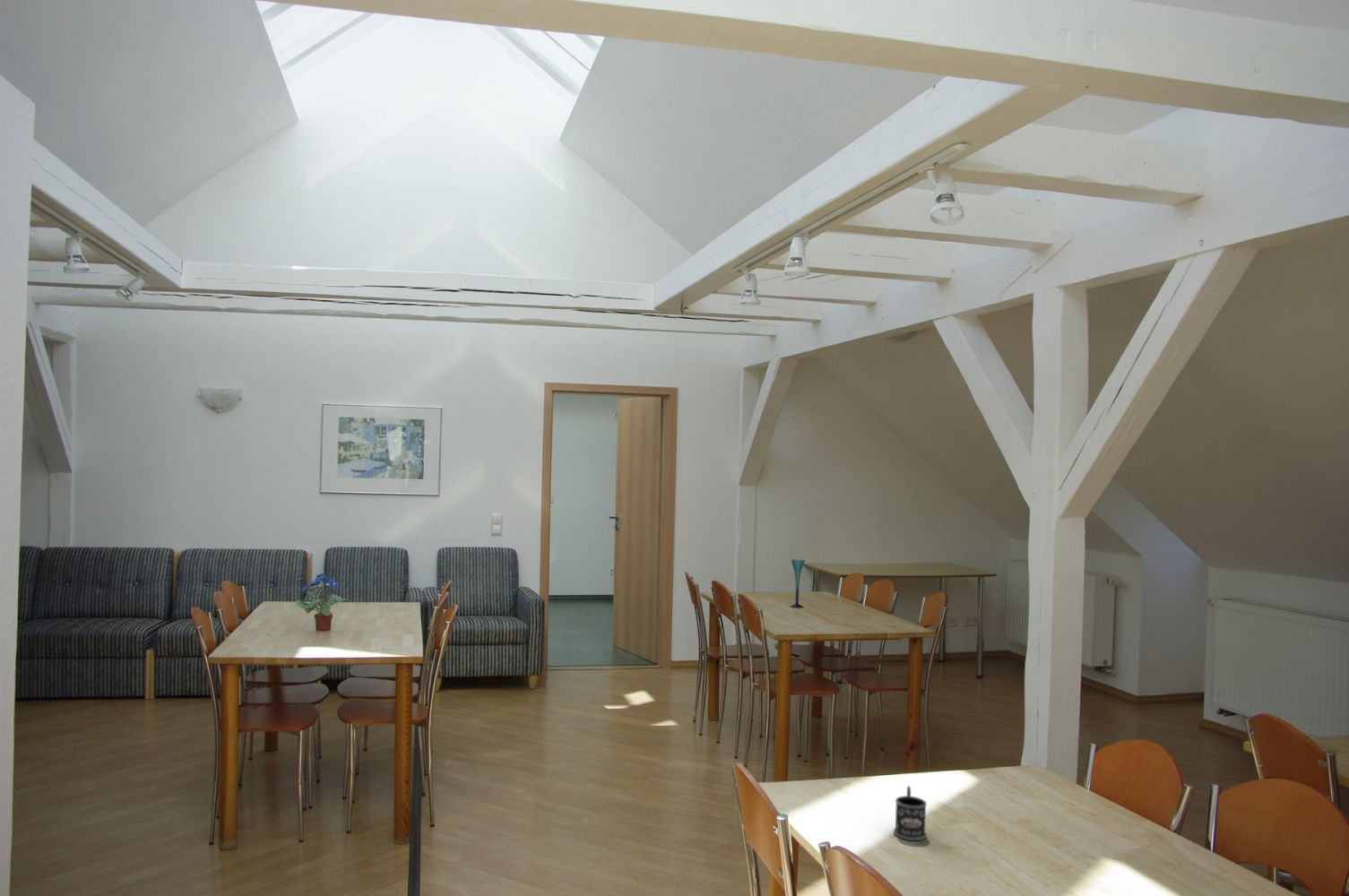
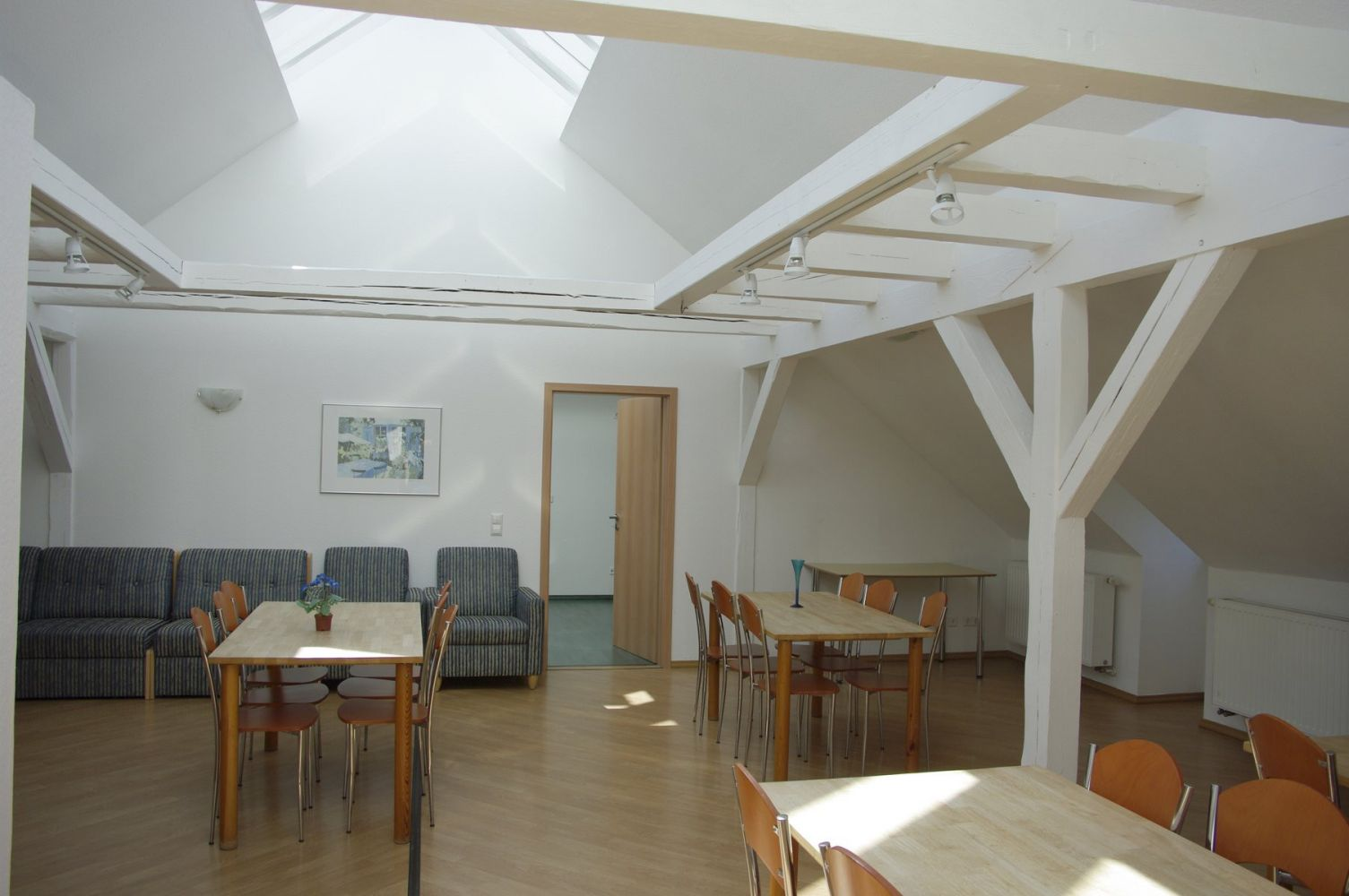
- mug [893,785,928,841]
